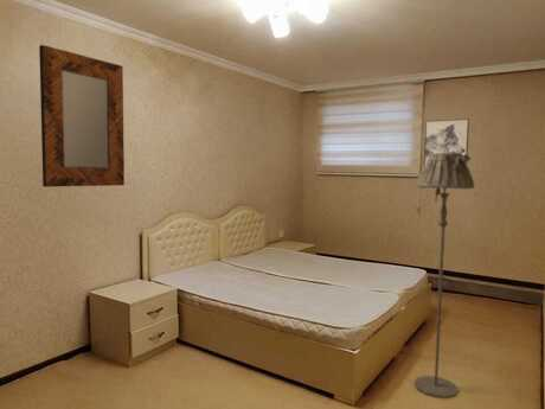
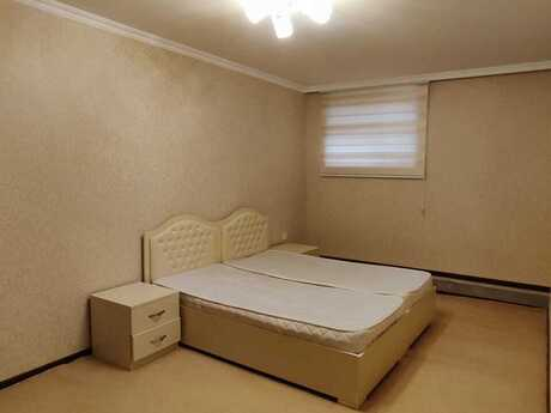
- wall art [423,117,470,166]
- home mirror [38,44,126,187]
- floor lamp [413,153,476,400]
